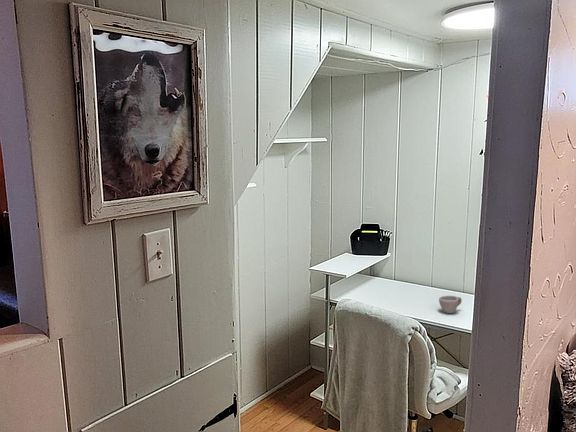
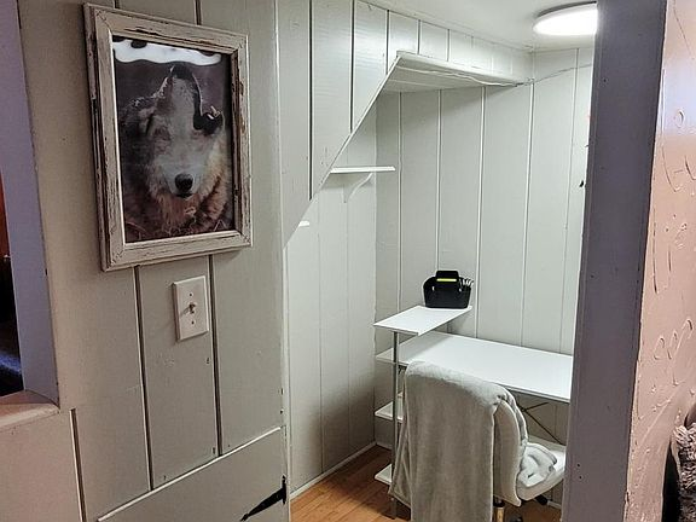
- cup [438,295,463,314]
